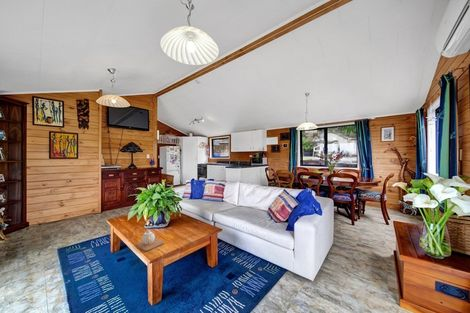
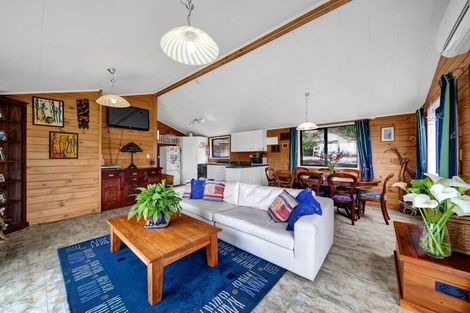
- teapot [135,229,166,252]
